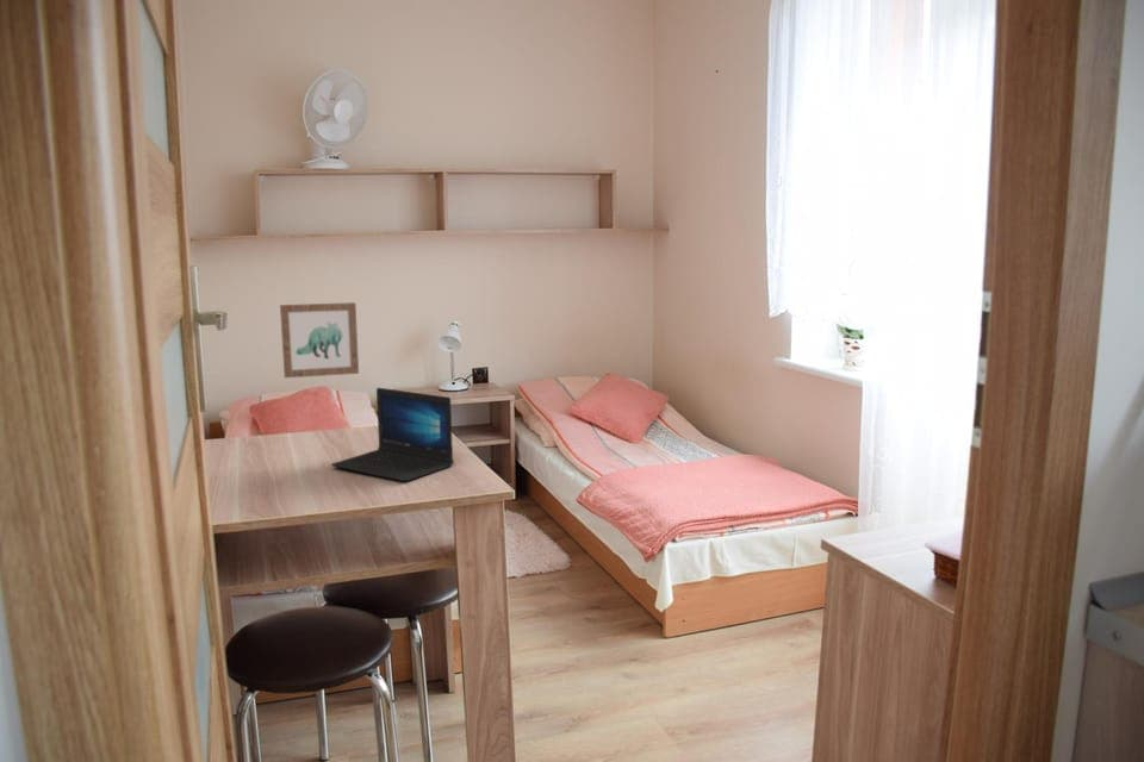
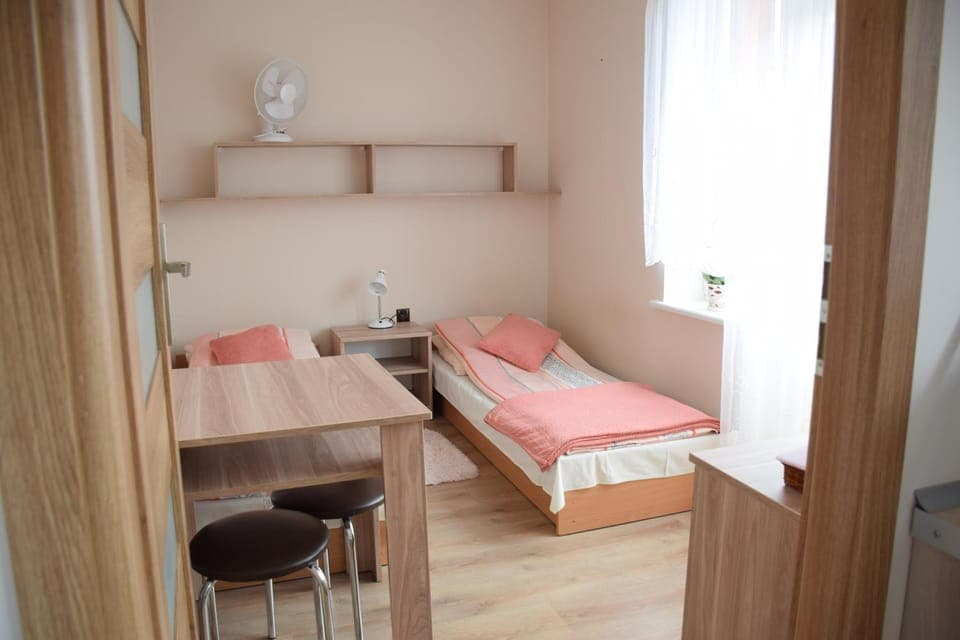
- wall art [279,301,360,379]
- laptop [330,387,455,482]
